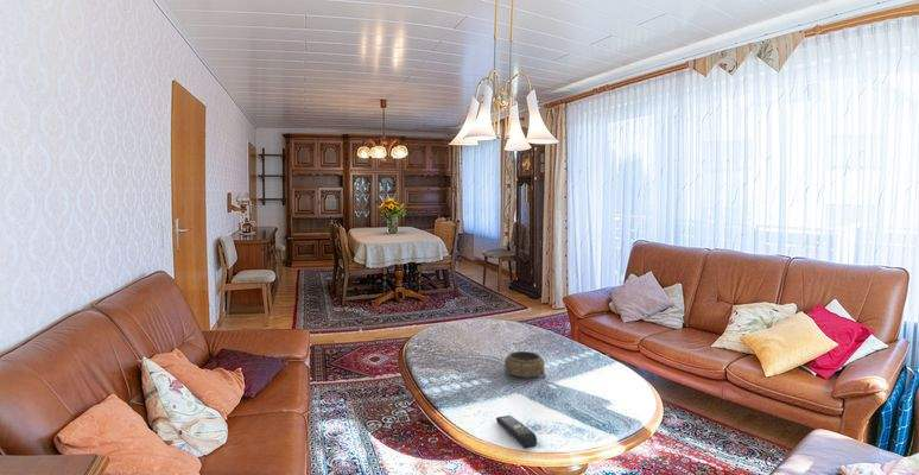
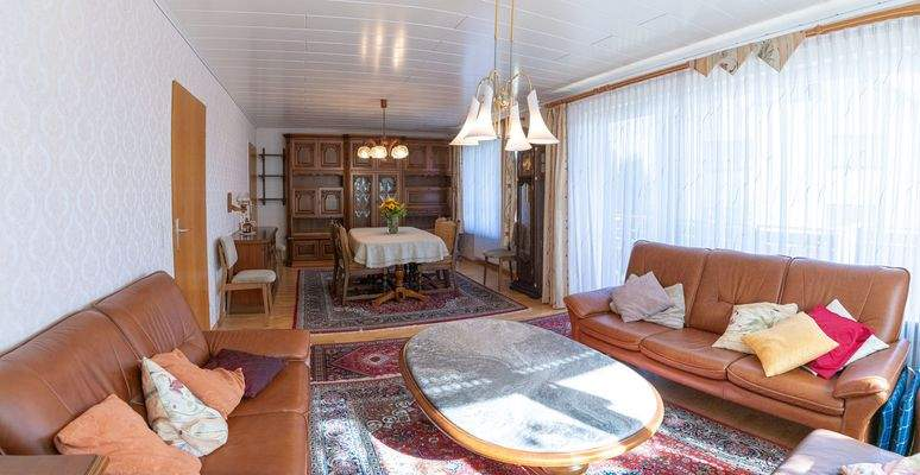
- decorative bowl [503,350,547,379]
- remote control [495,414,538,450]
